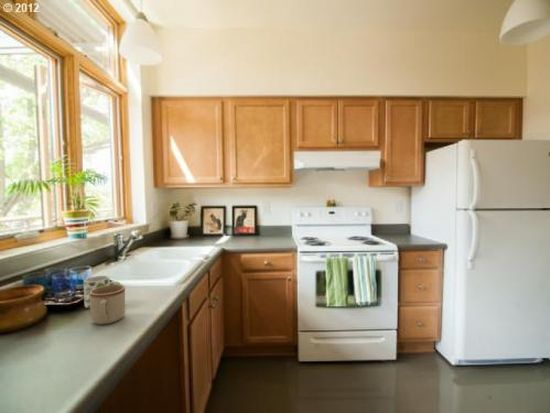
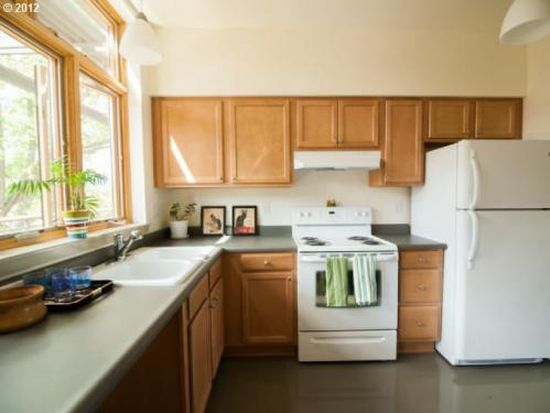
- mug [83,275,122,309]
- mug [89,284,126,325]
